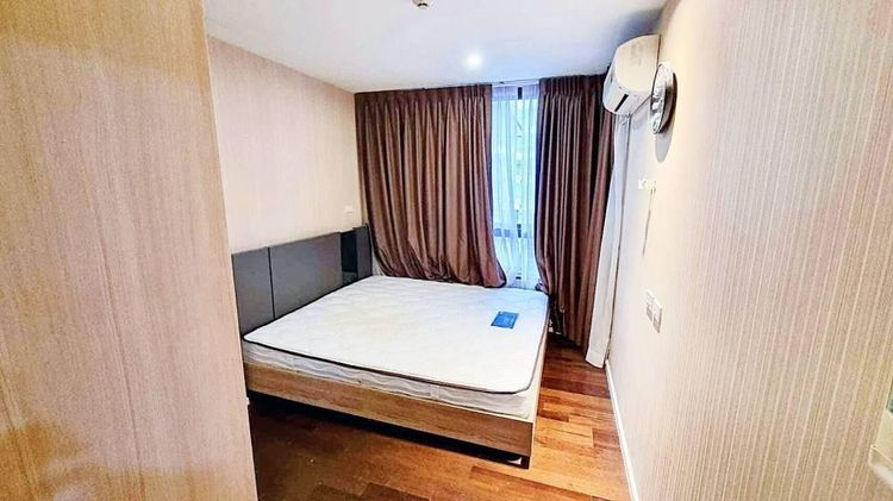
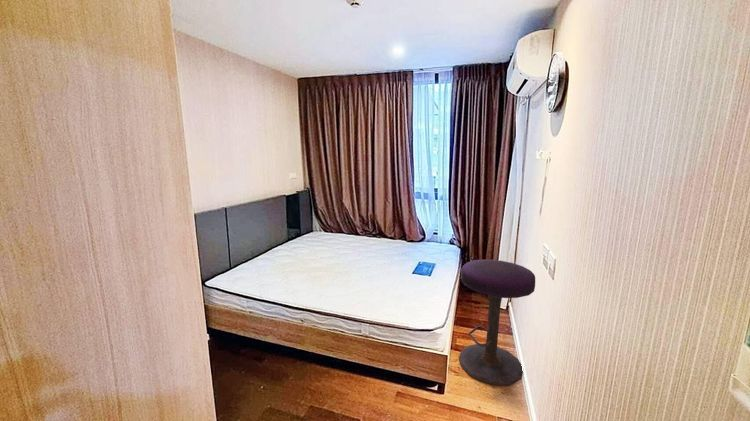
+ stool [458,259,536,387]
